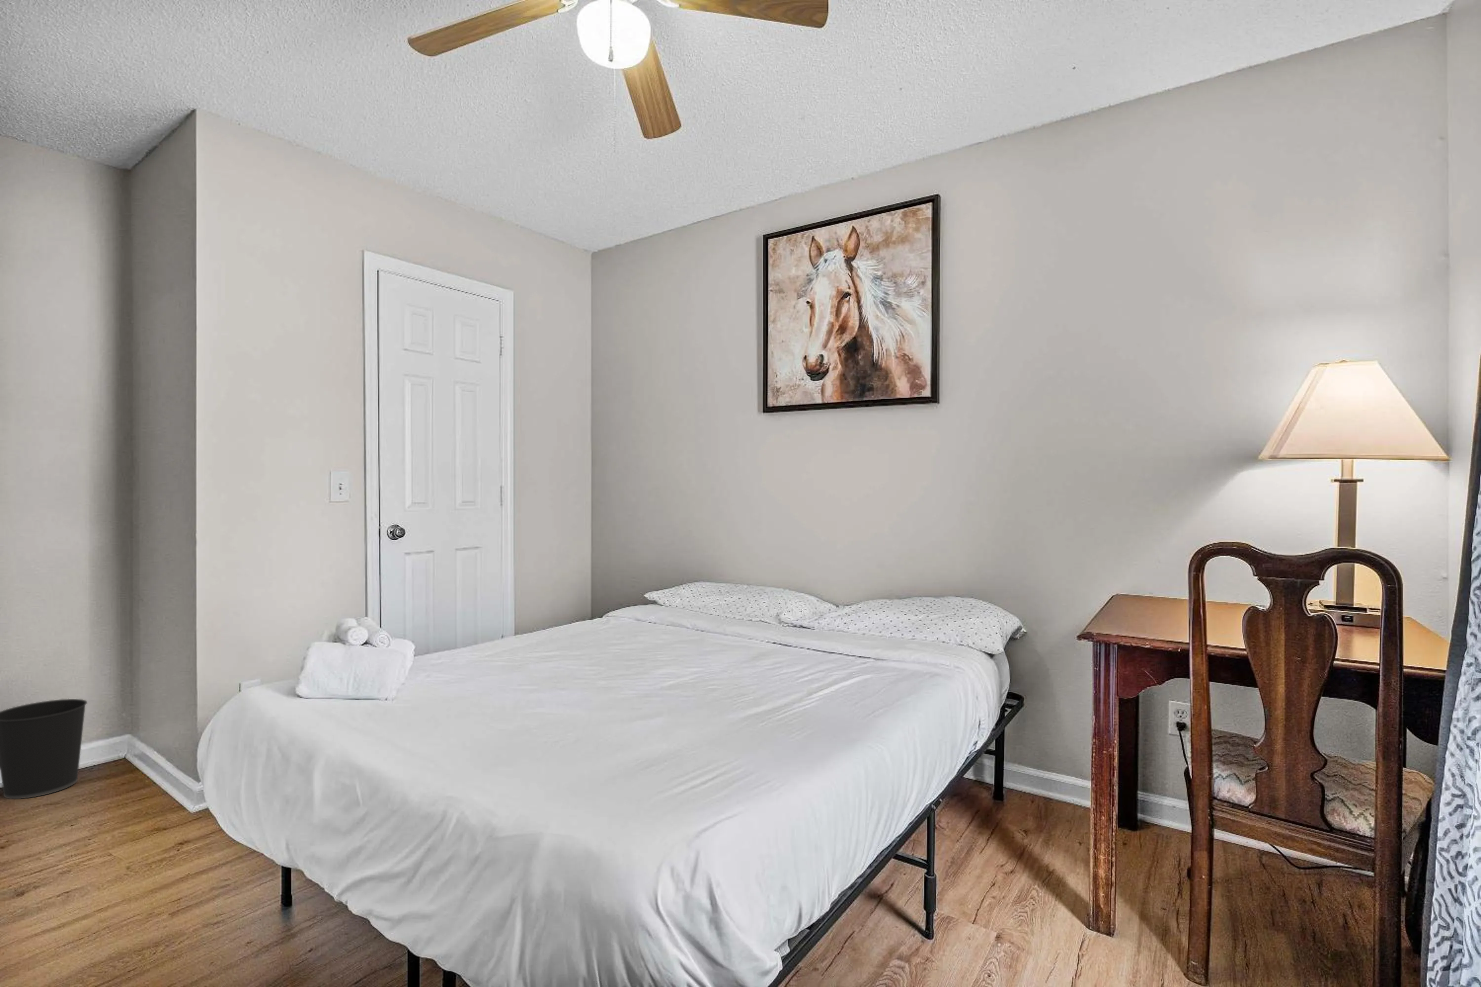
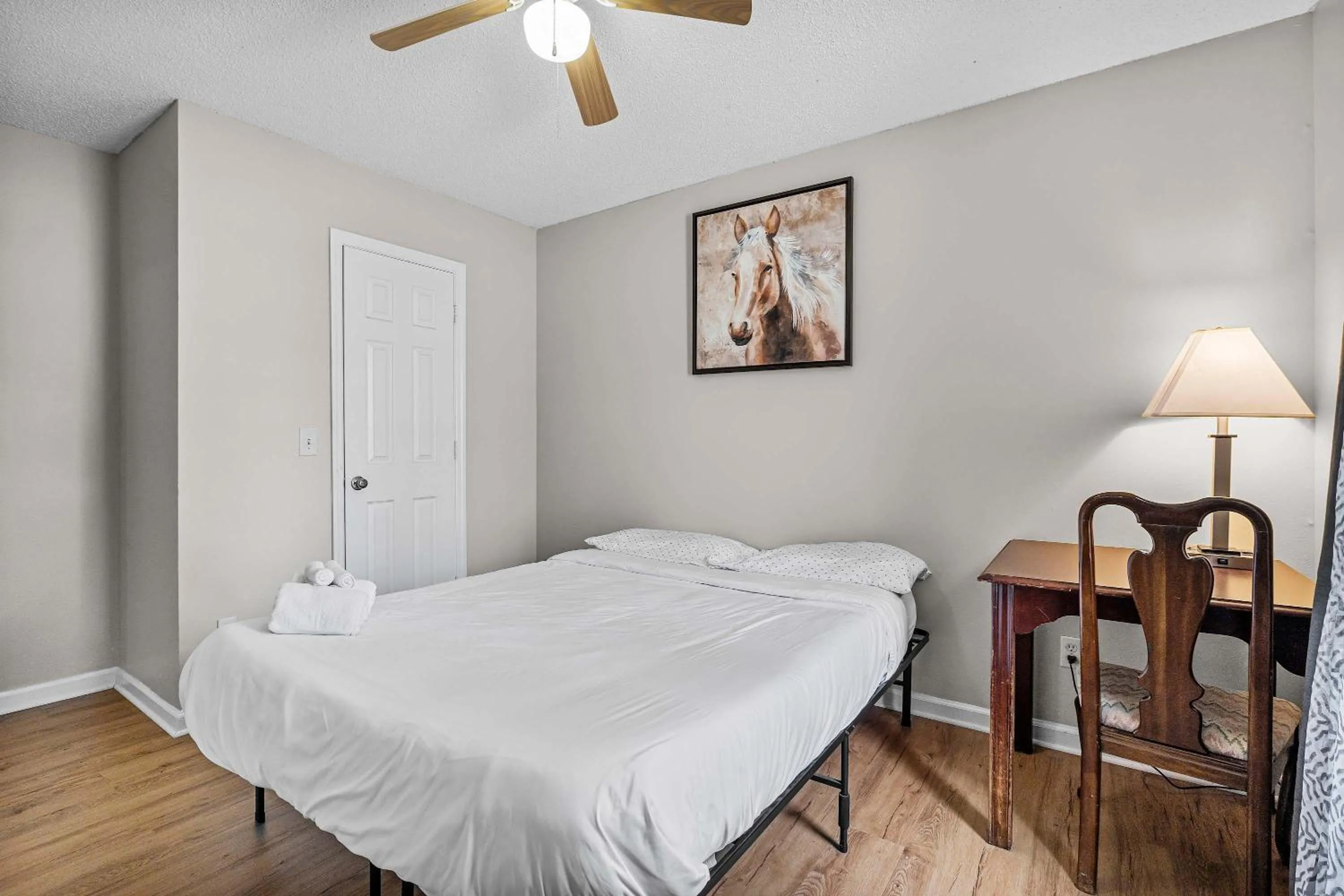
- wastebasket [0,698,88,800]
